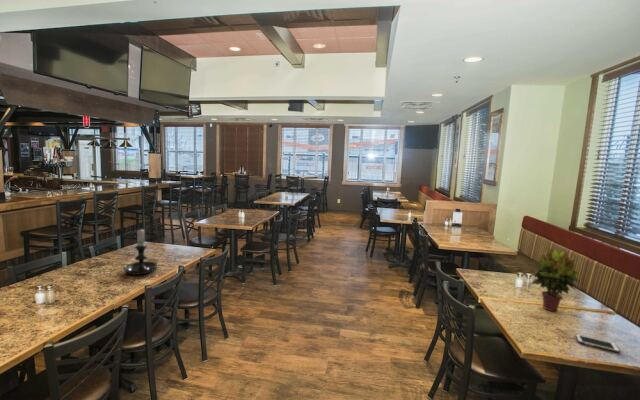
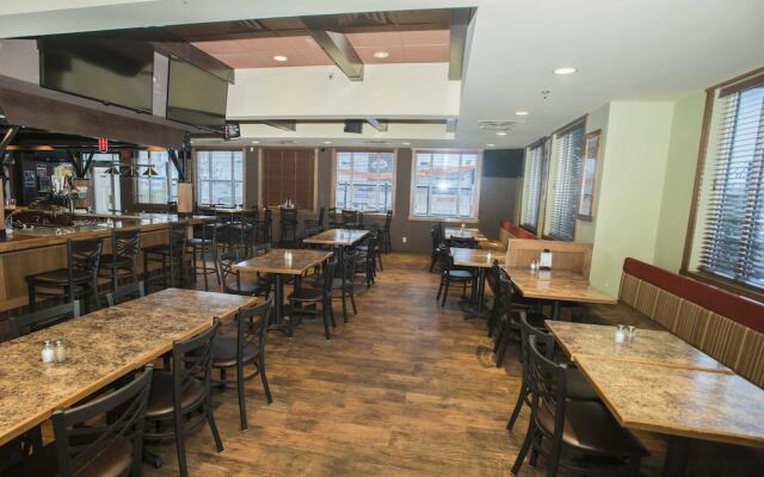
- potted plant [531,247,582,312]
- cell phone [574,333,621,354]
- candle holder [123,226,159,276]
